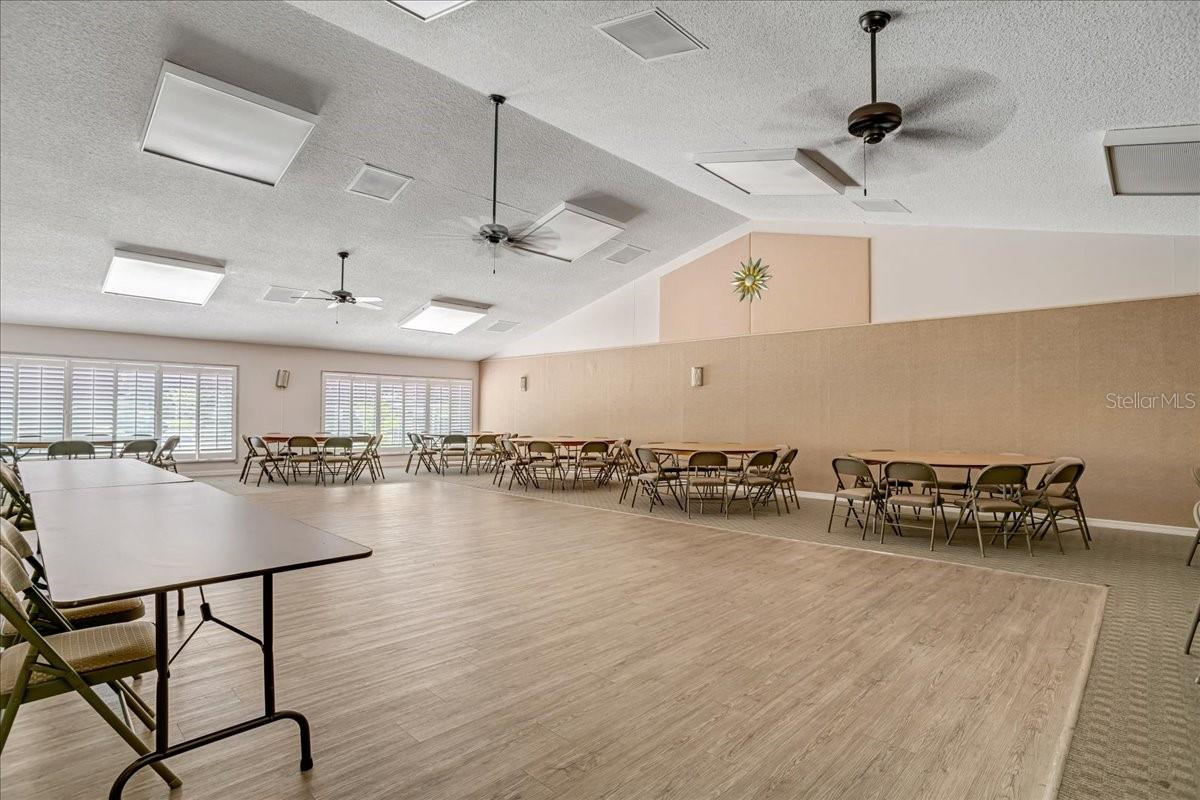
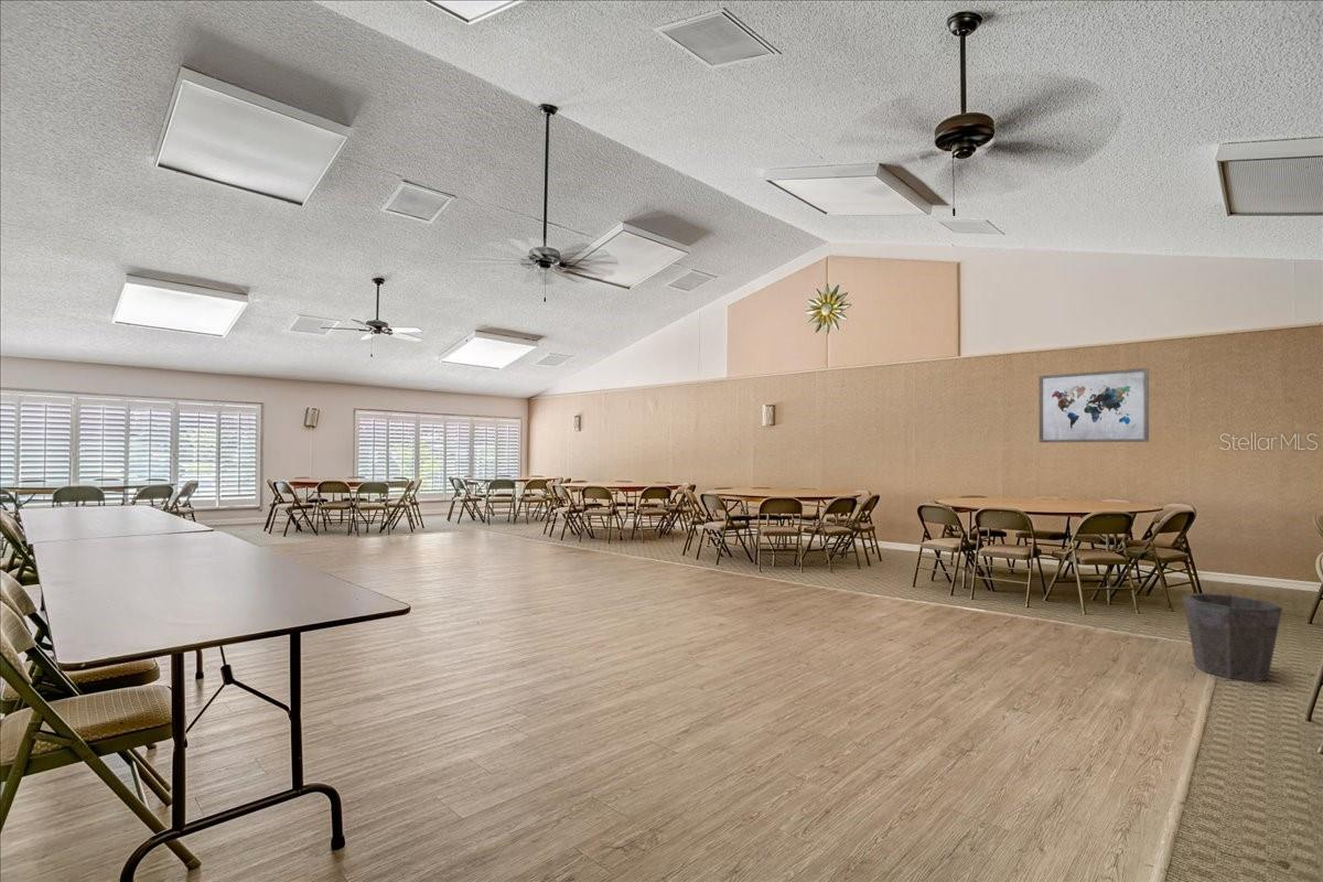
+ wall art [1039,367,1150,443]
+ waste bin [1182,592,1283,682]
